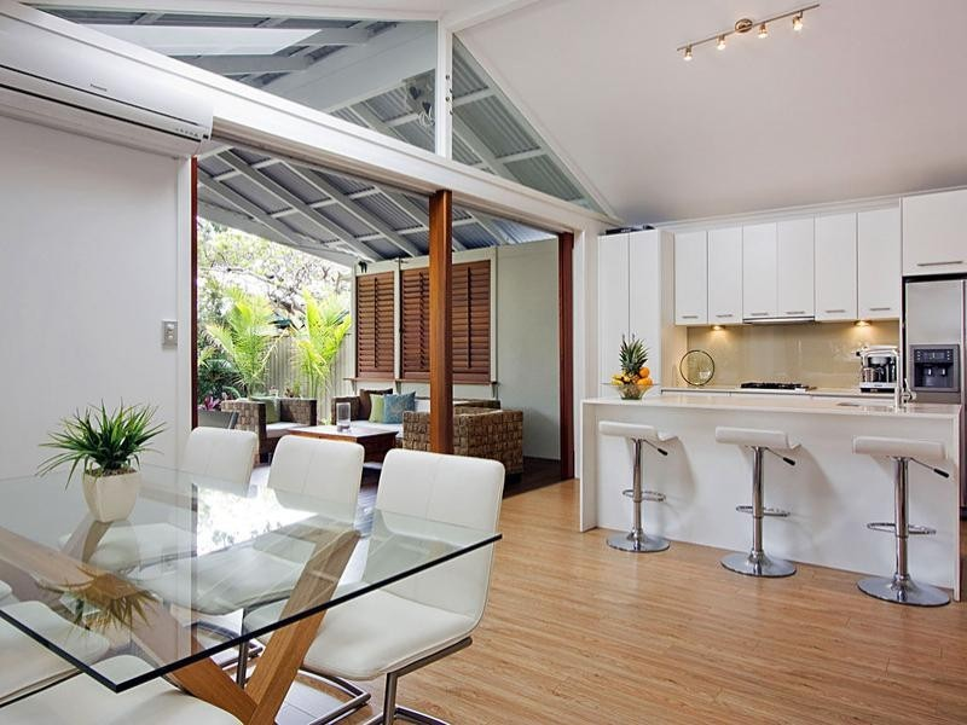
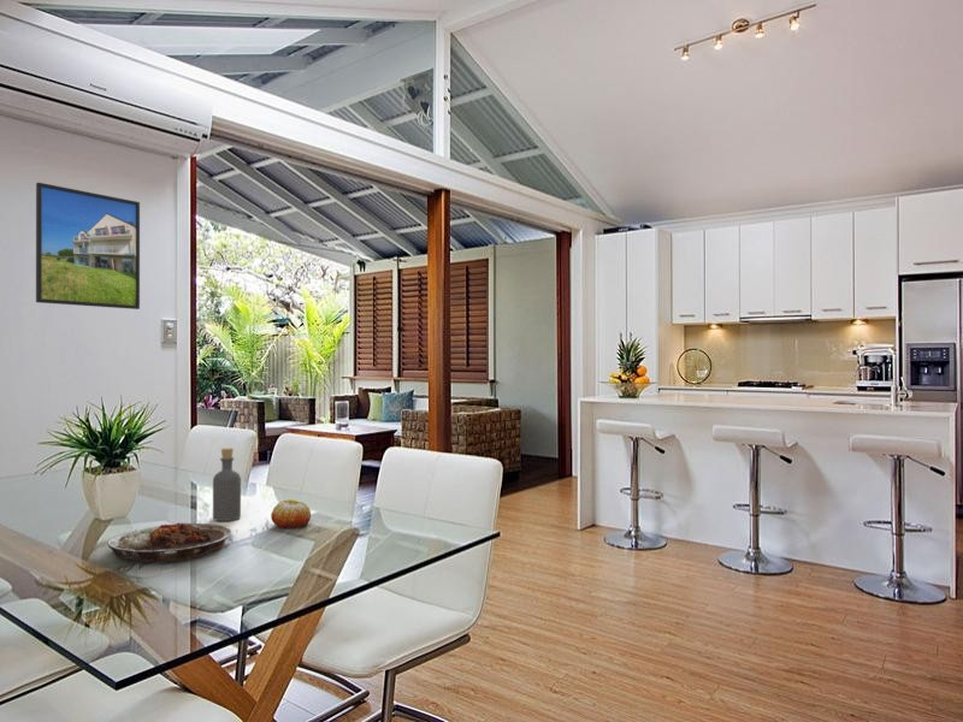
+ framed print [35,182,141,310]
+ bottle [212,446,242,522]
+ plate [106,521,234,563]
+ fruit [270,498,312,529]
